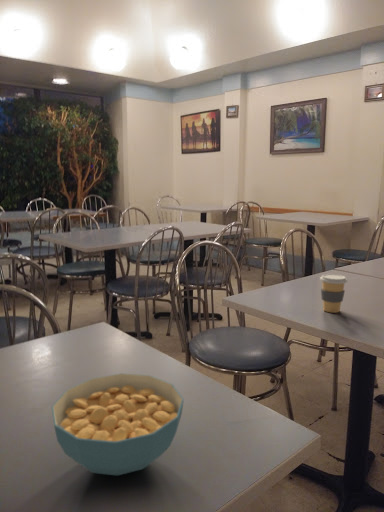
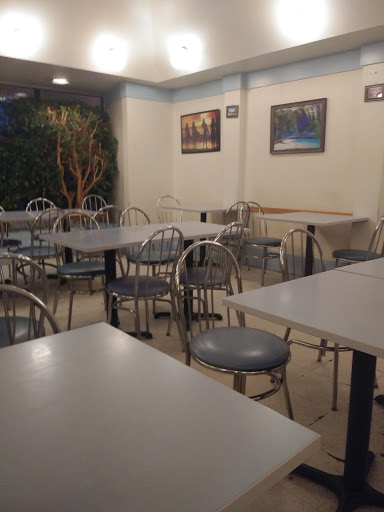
- coffee cup [319,273,348,314]
- cereal bowl [50,372,185,476]
